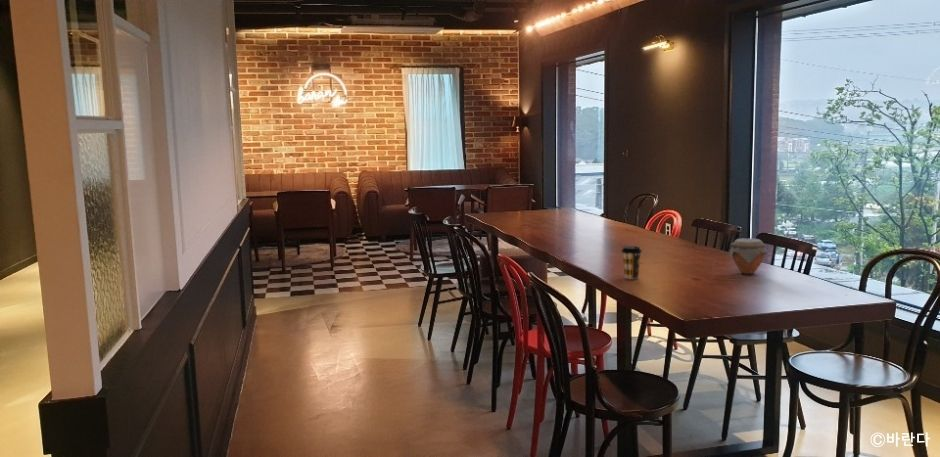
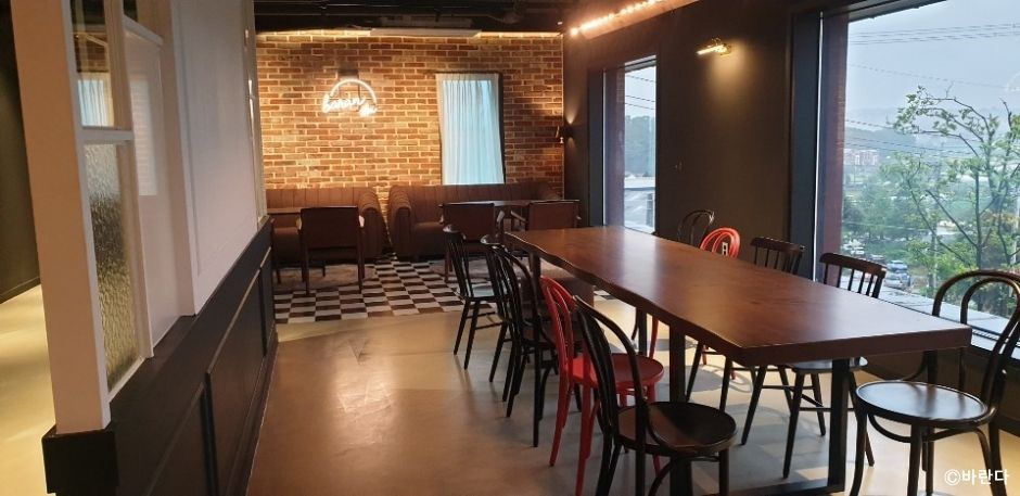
- jar [729,237,768,275]
- coffee cup [620,245,643,280]
